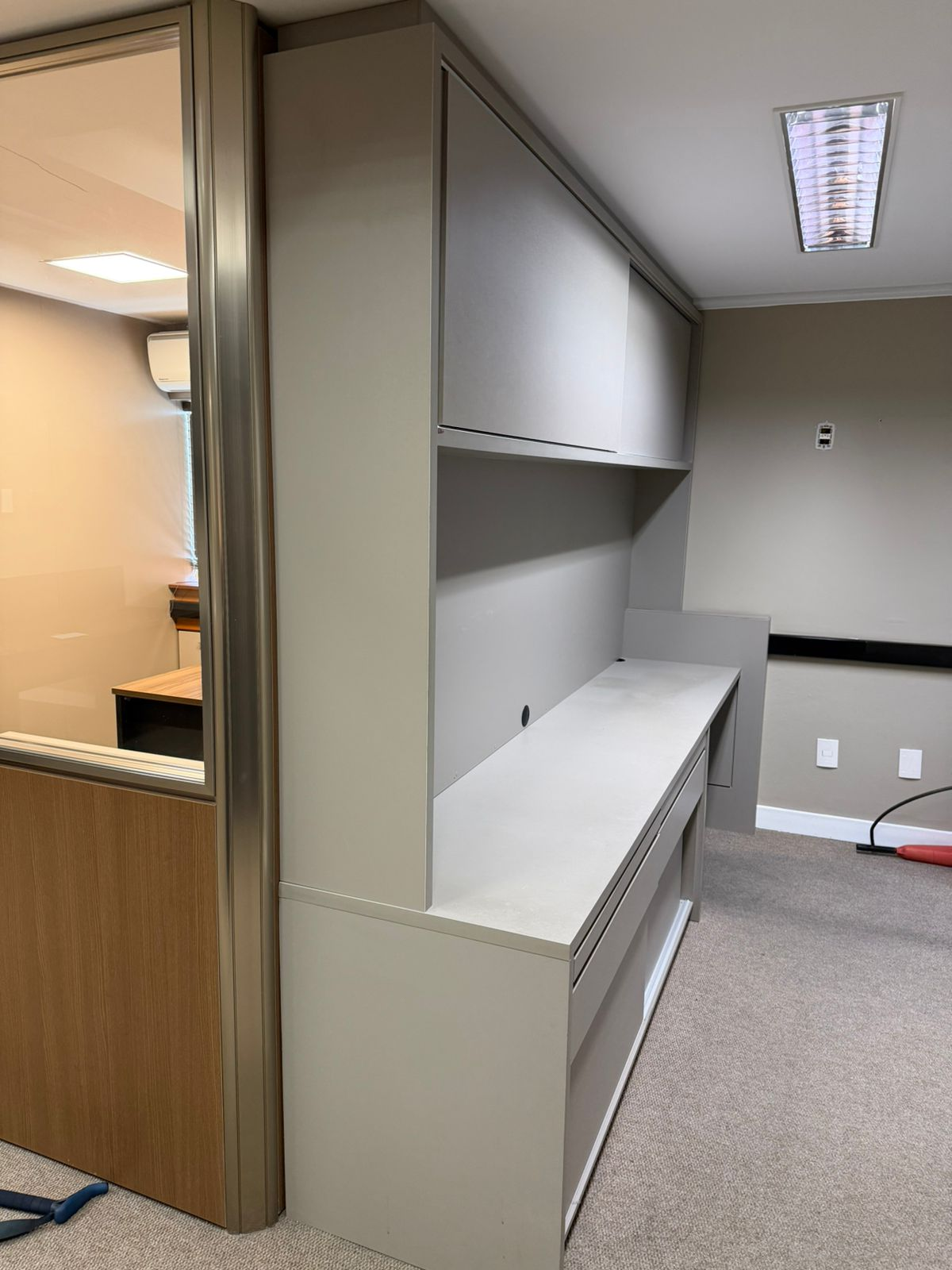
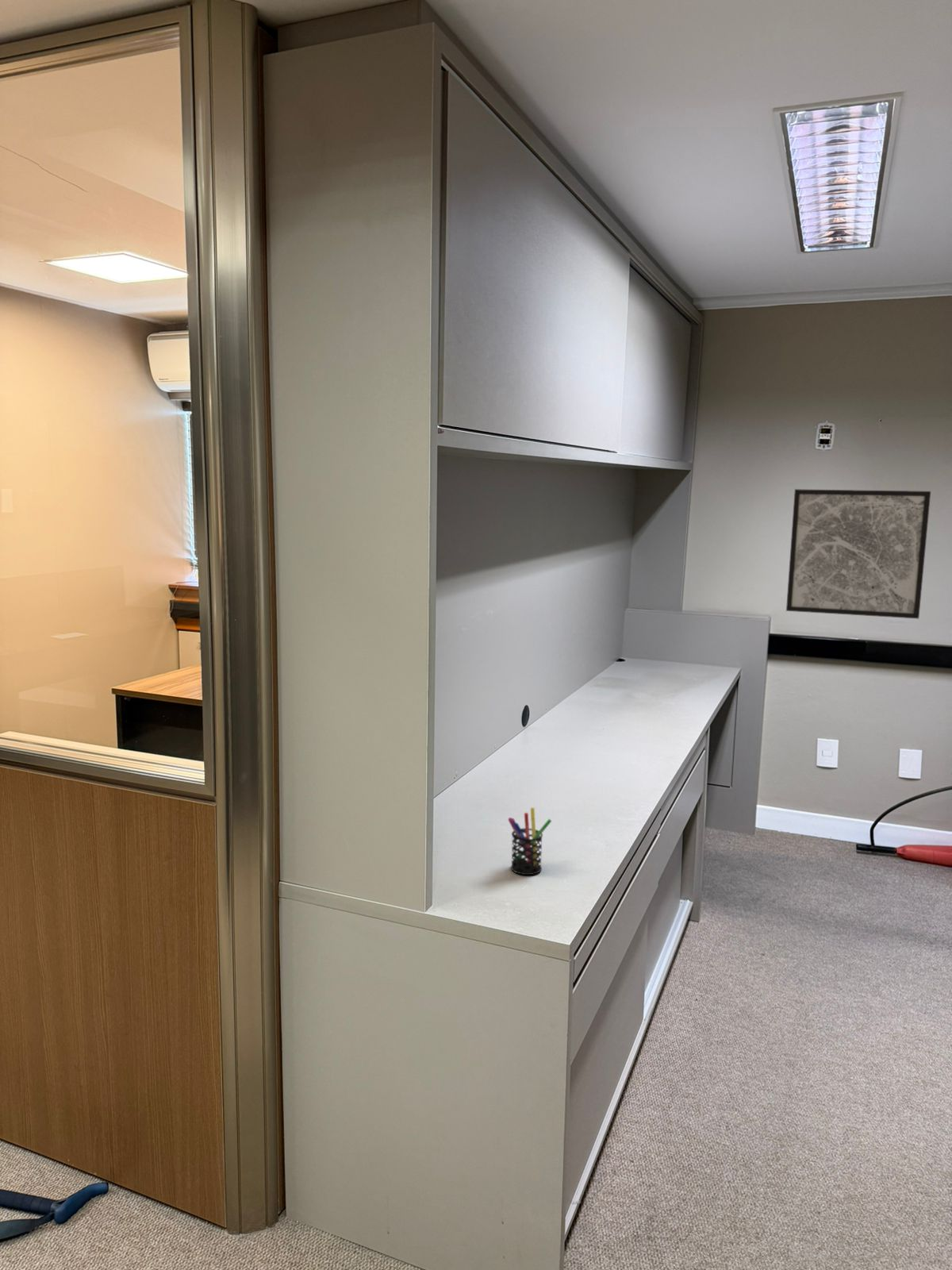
+ wall art [785,488,931,619]
+ pen holder [507,807,552,876]
